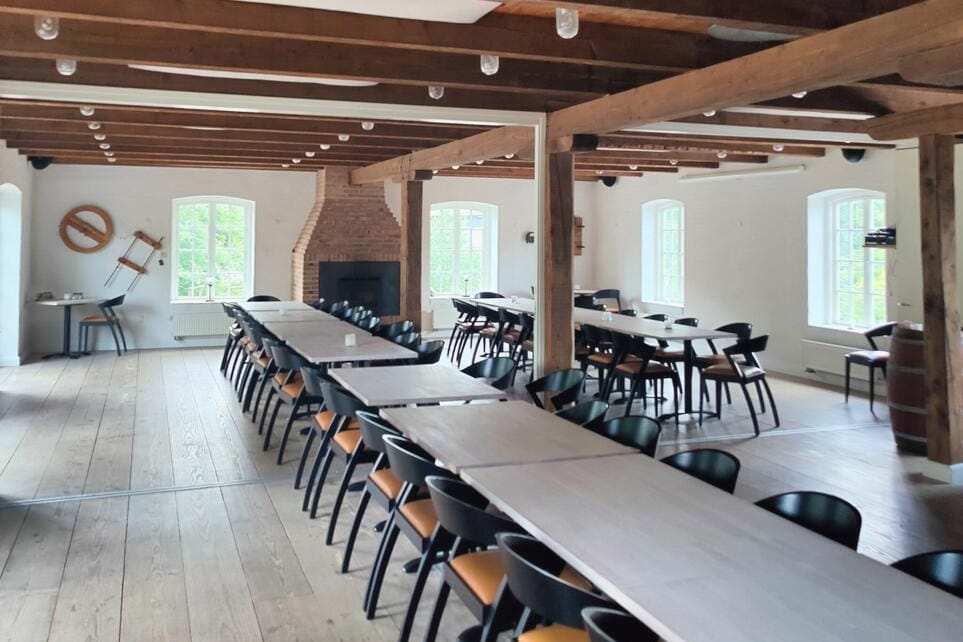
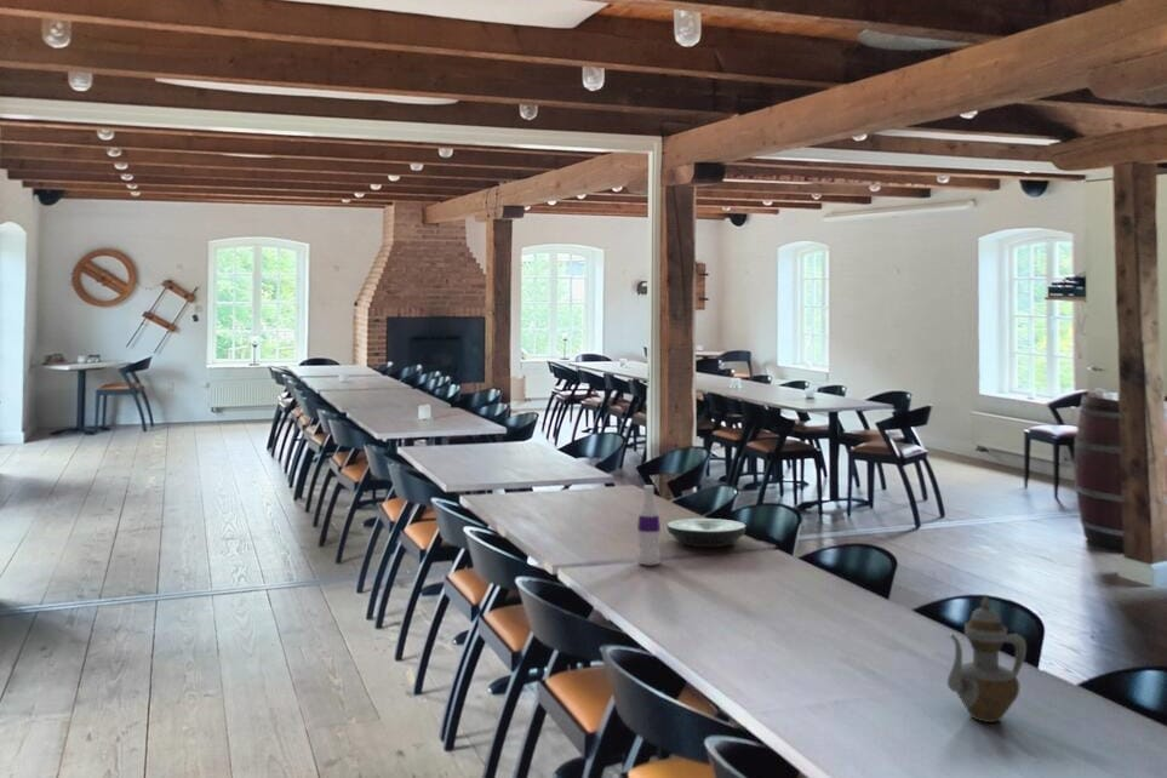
+ teapot [946,594,1028,723]
+ bottle [636,484,662,566]
+ plate [667,517,746,548]
